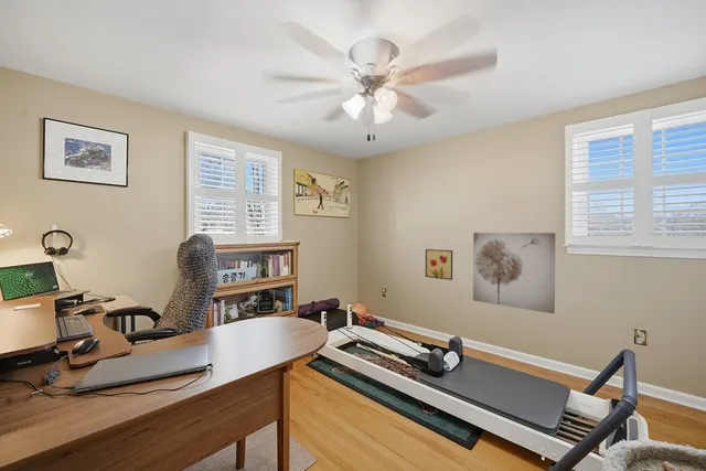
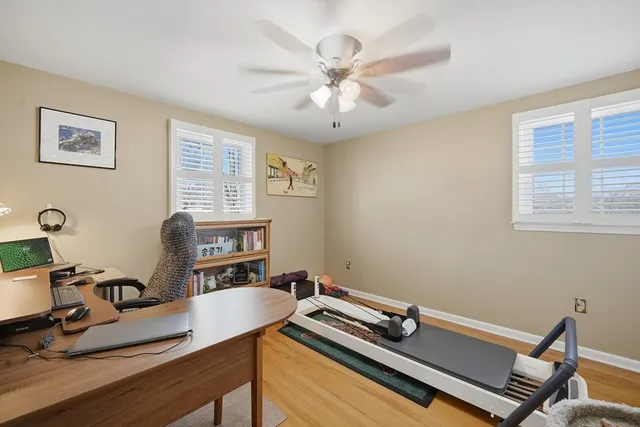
- wall art [425,248,453,281]
- wall art [472,232,557,314]
